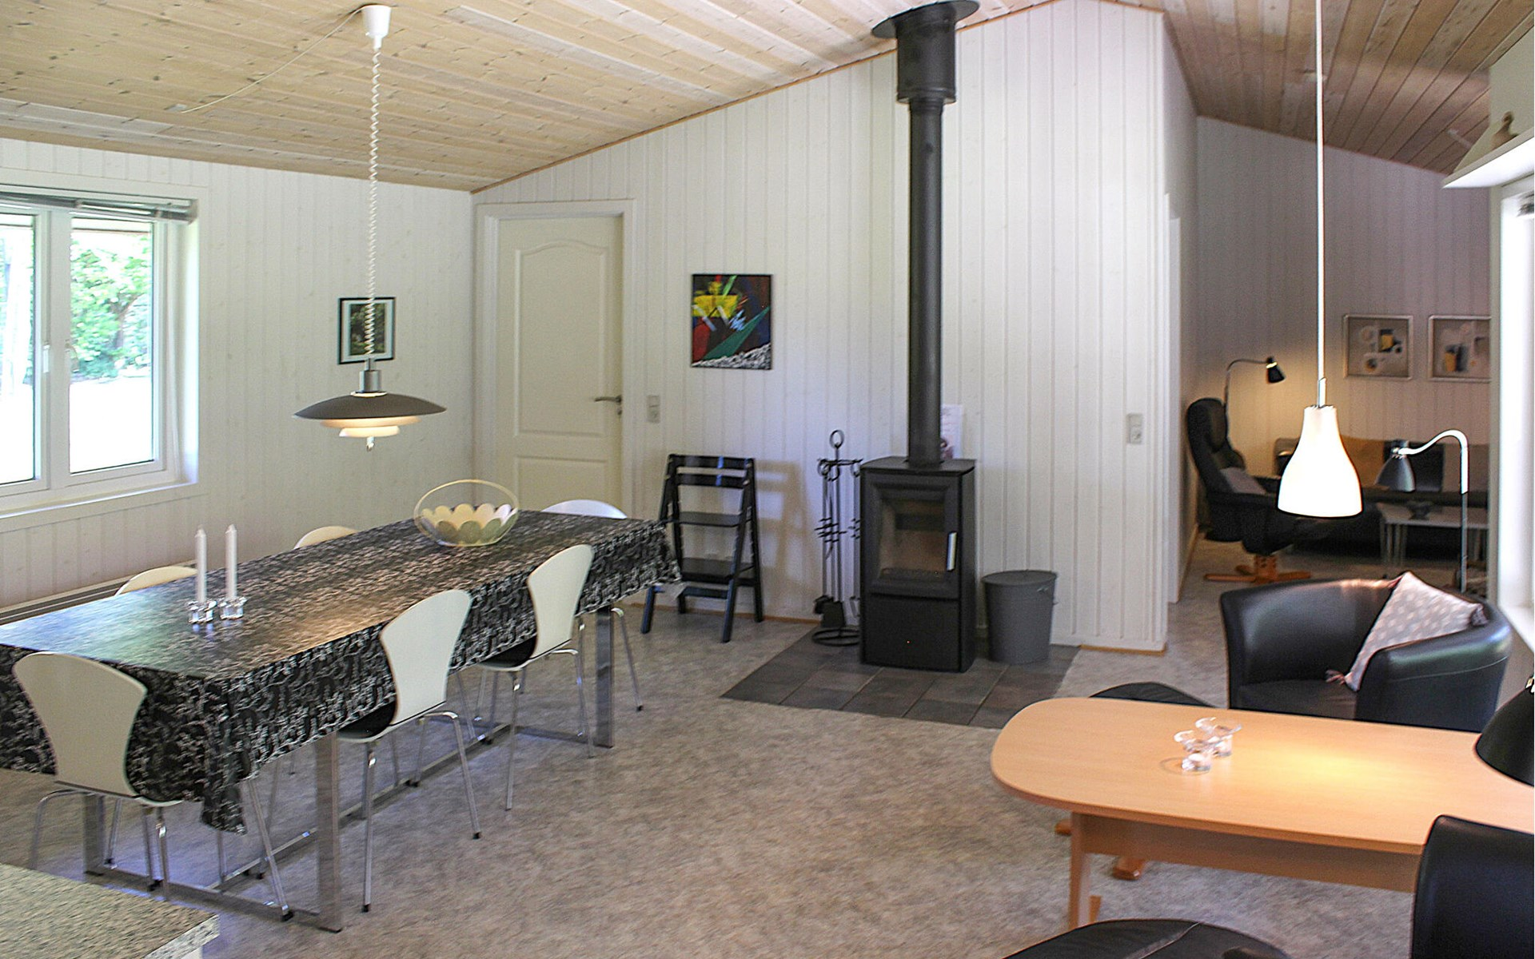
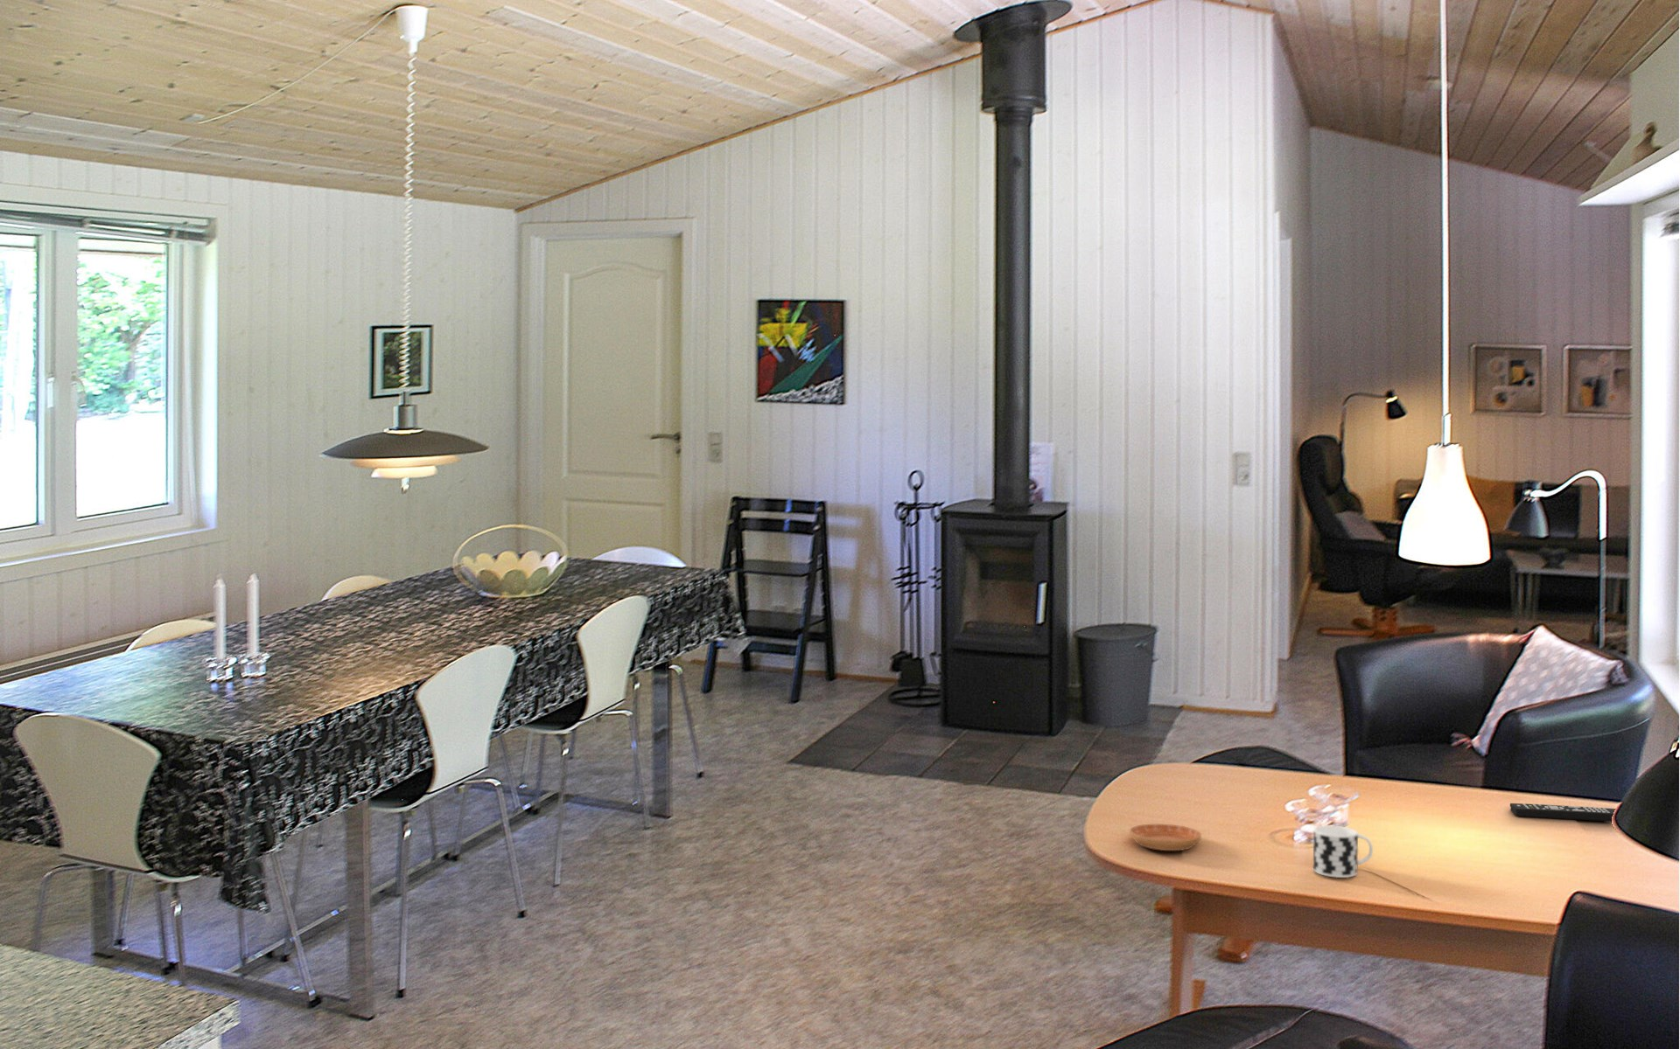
+ cup [1312,825,1374,879]
+ remote control [1509,802,1617,822]
+ saucer [1128,823,1202,852]
